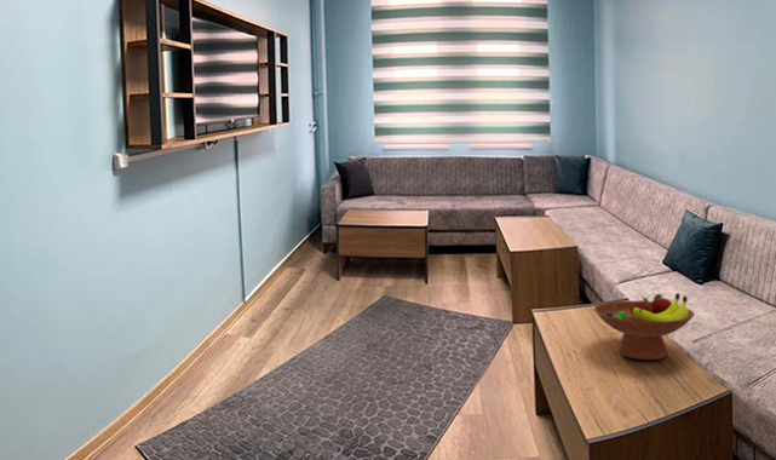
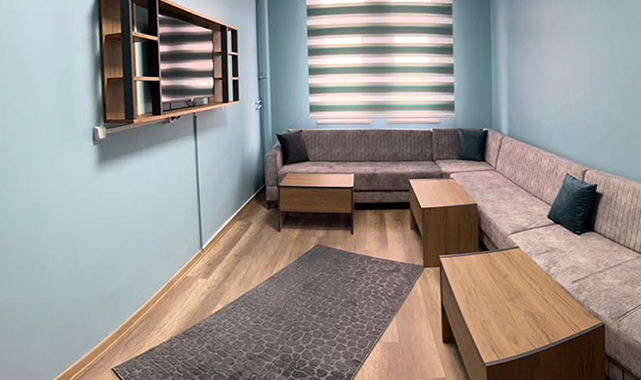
- fruit bowl [593,292,696,361]
